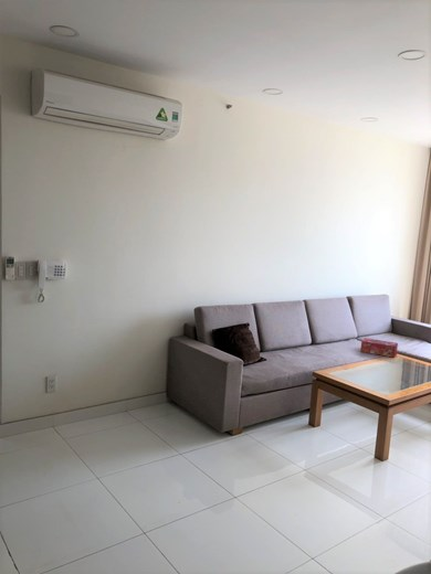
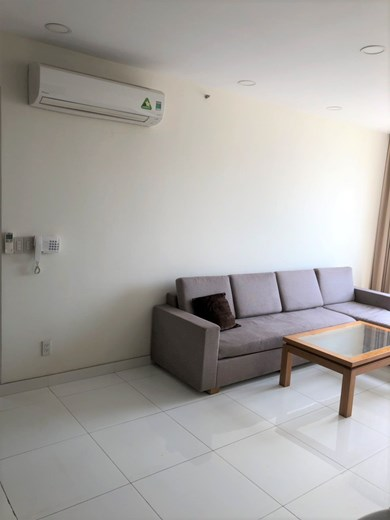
- tissue box [359,337,399,359]
